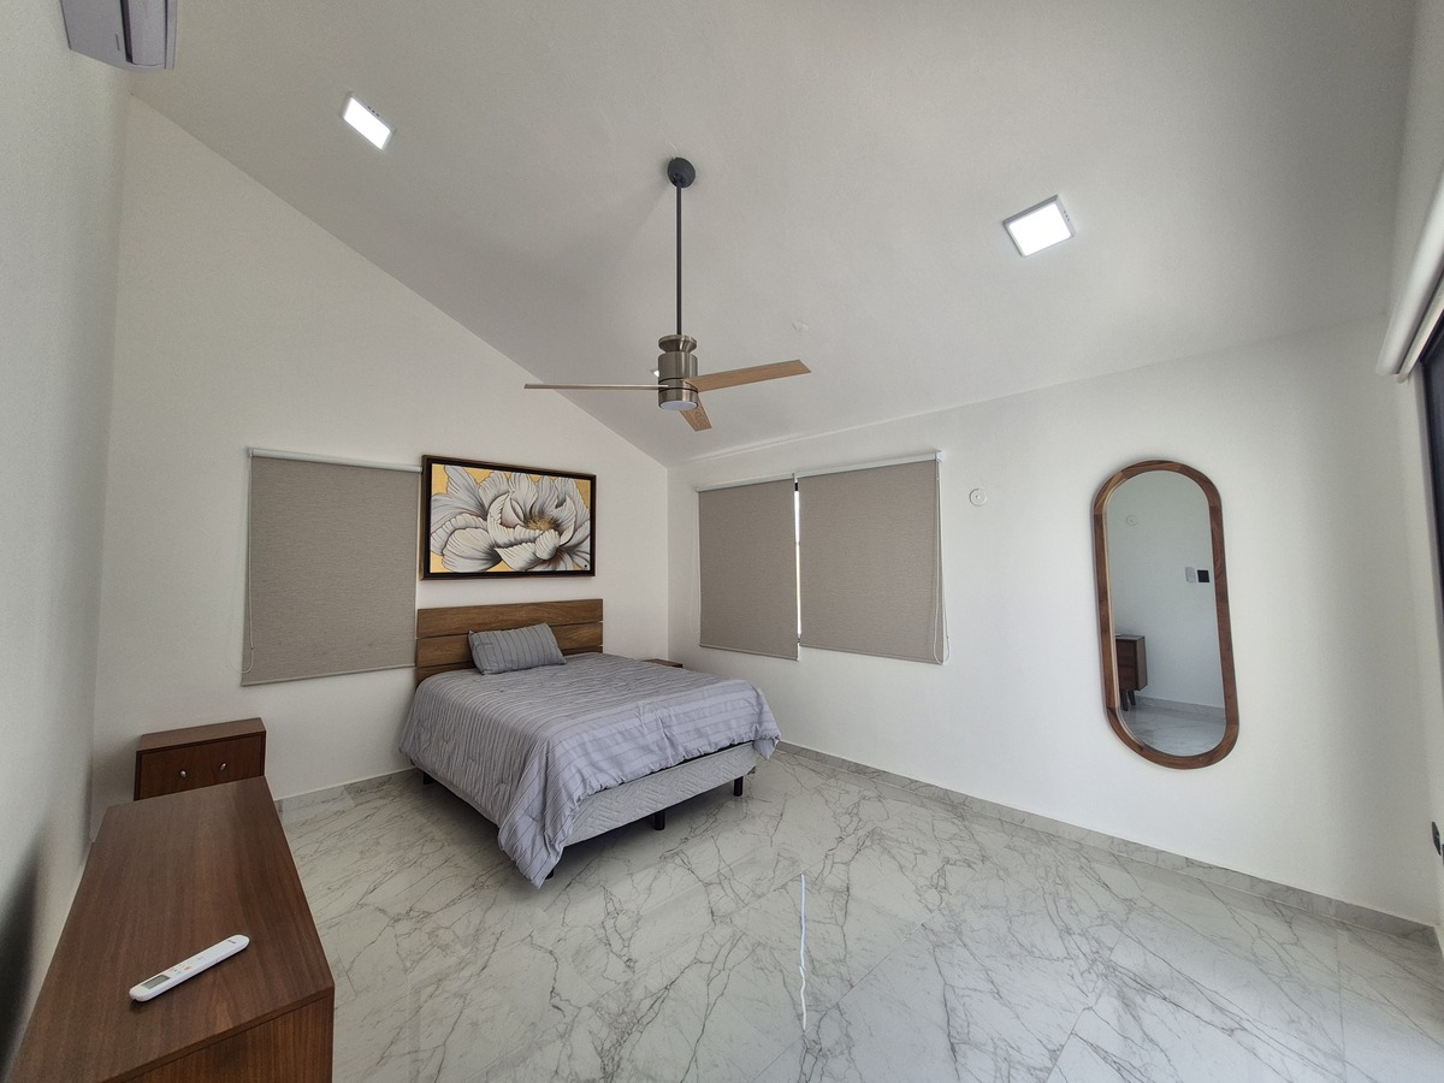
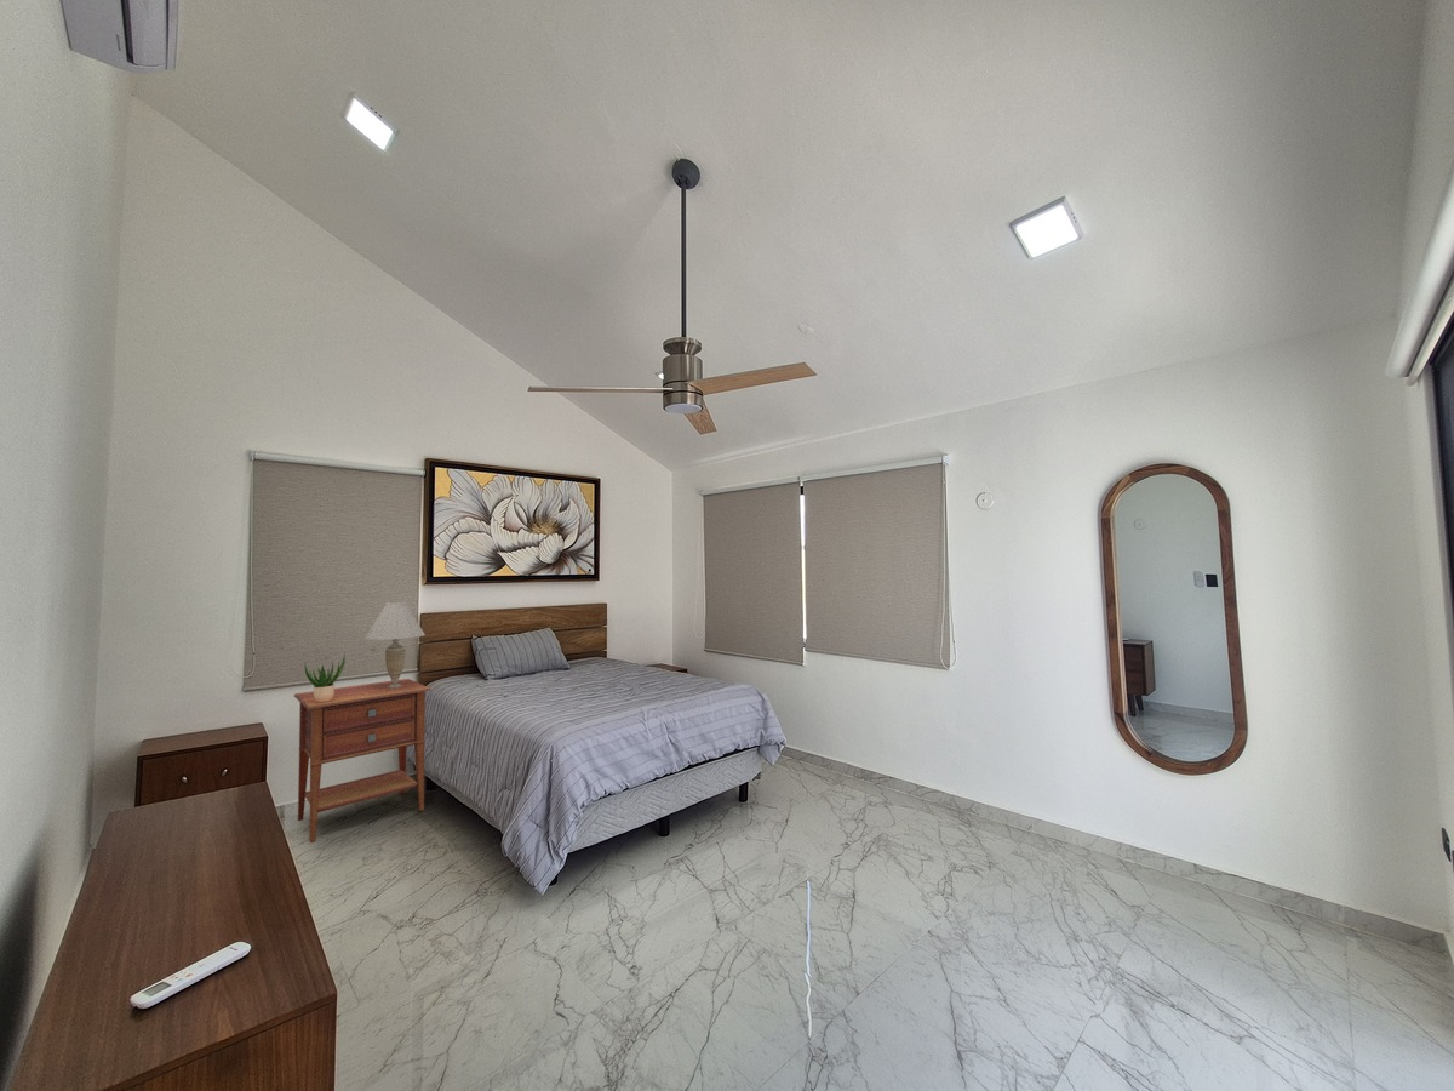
+ potted plant [304,651,347,702]
+ table lamp [364,600,427,689]
+ nightstand [293,678,433,844]
